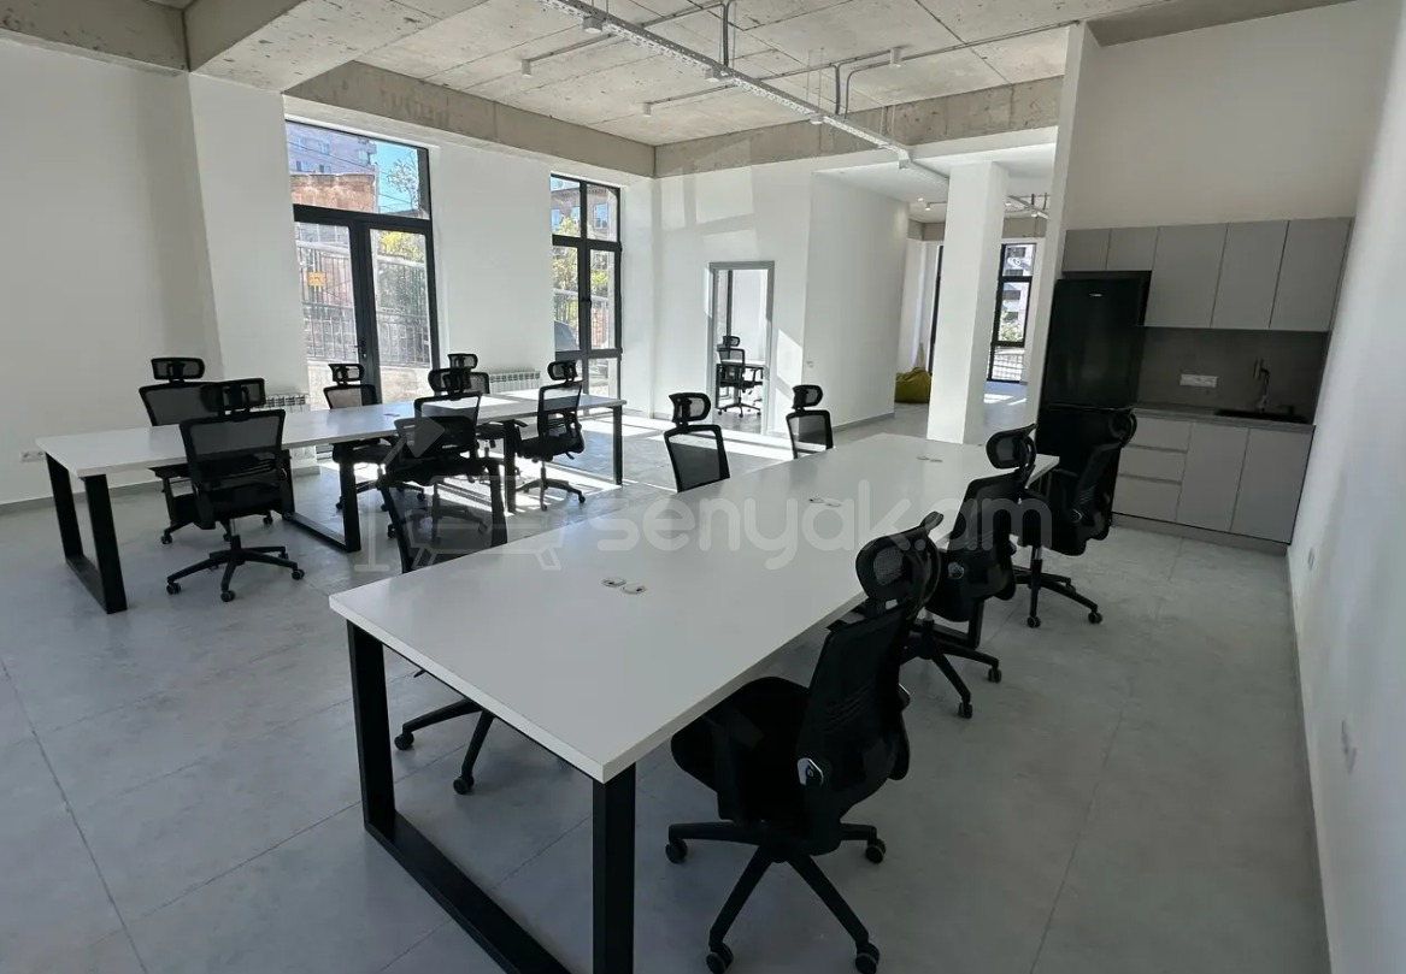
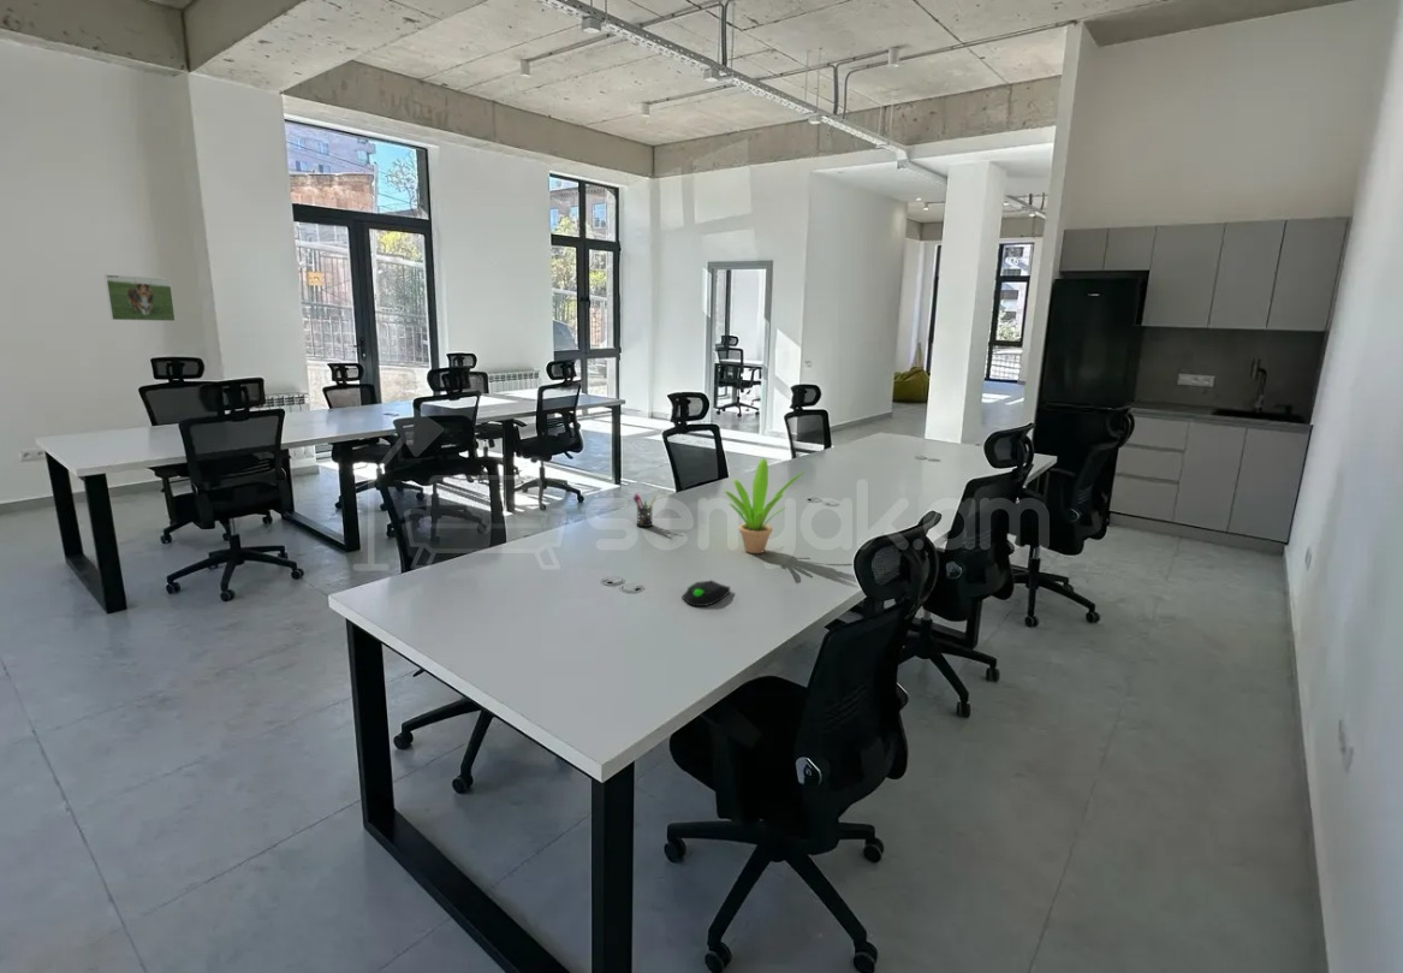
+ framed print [103,273,177,322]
+ computer mouse [680,579,731,607]
+ pen holder [632,492,656,528]
+ potted plant [723,457,805,554]
